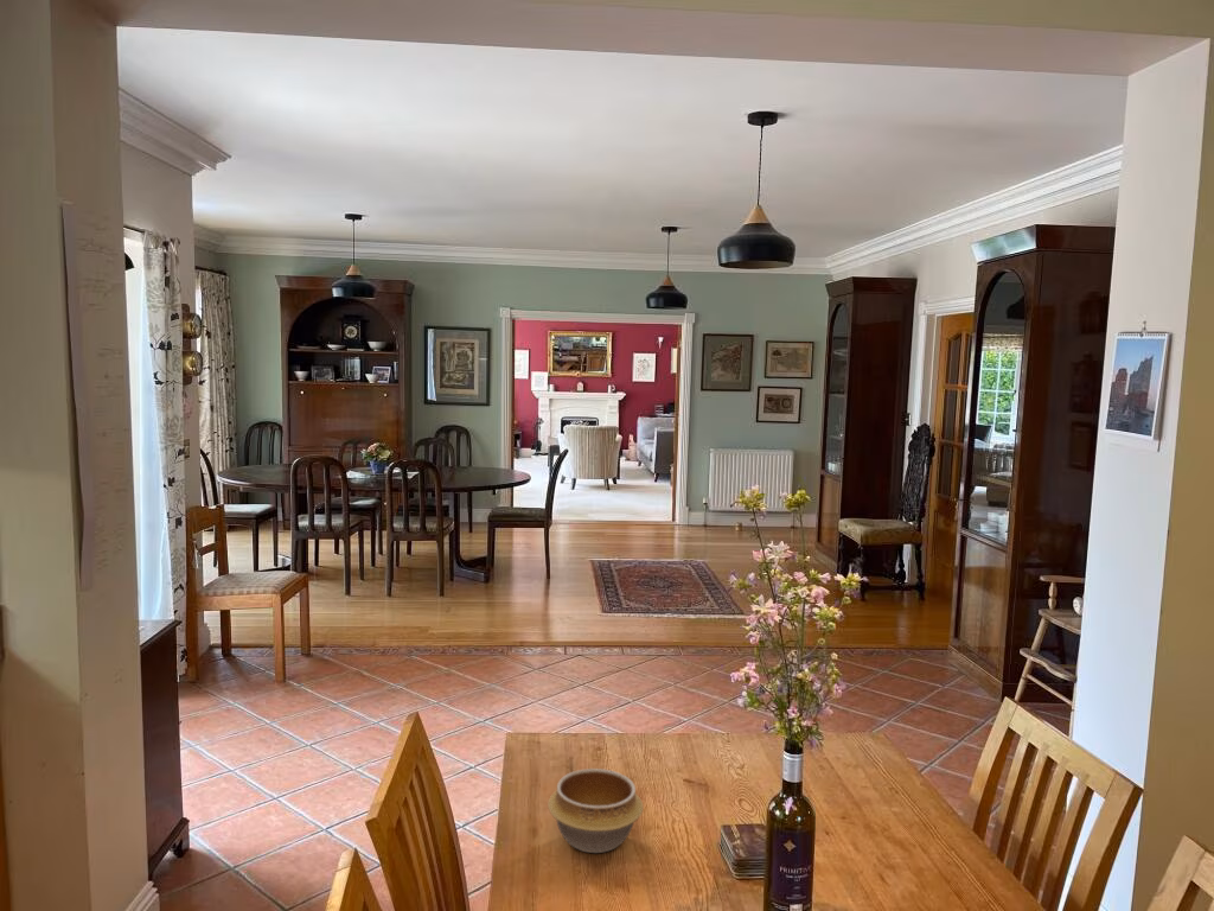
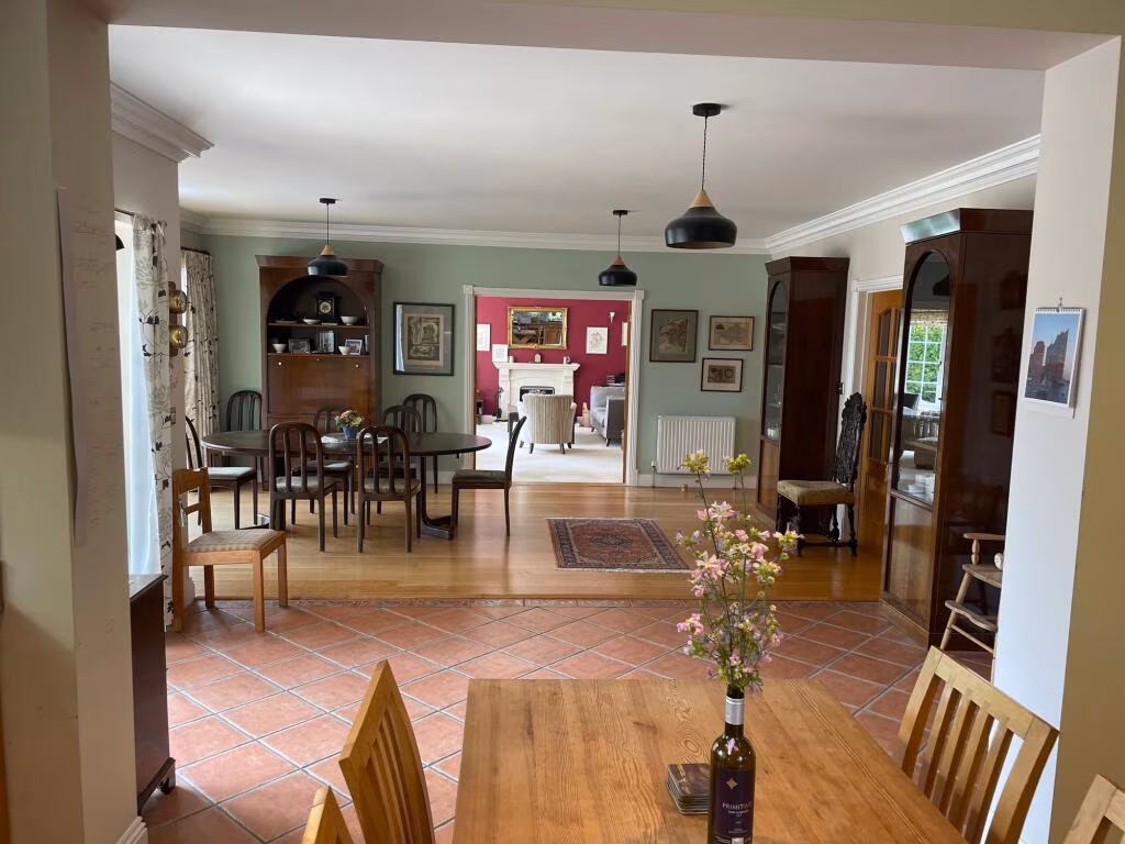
- bowl [547,767,644,854]
